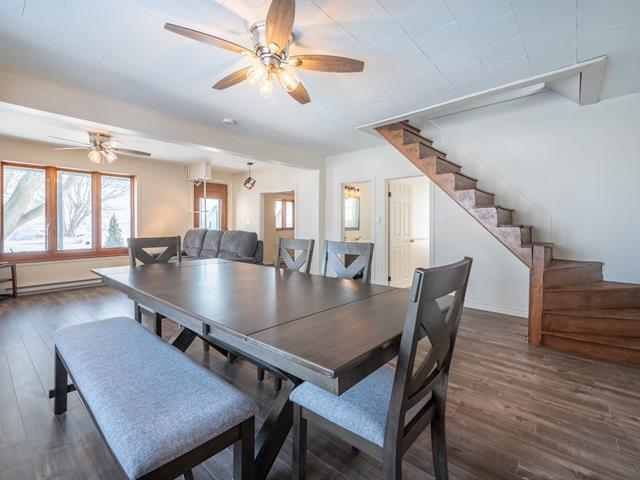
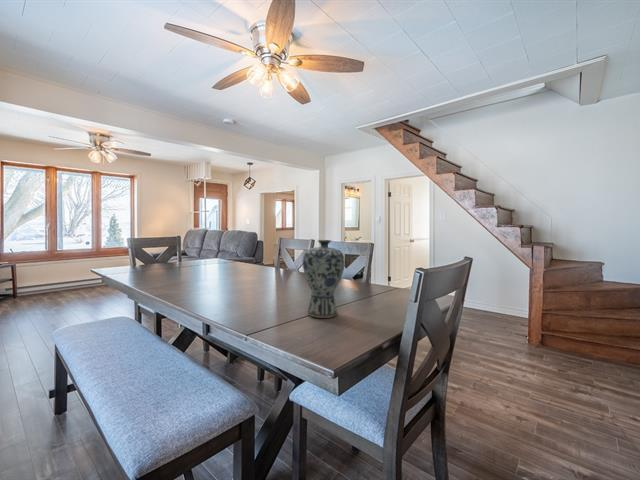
+ vase [302,239,346,319]
